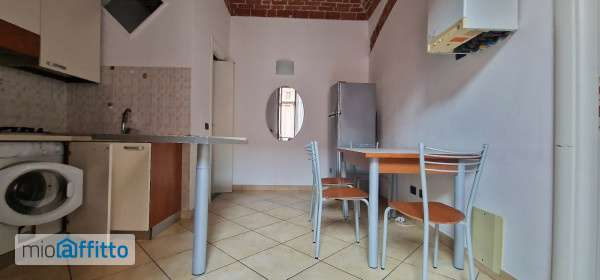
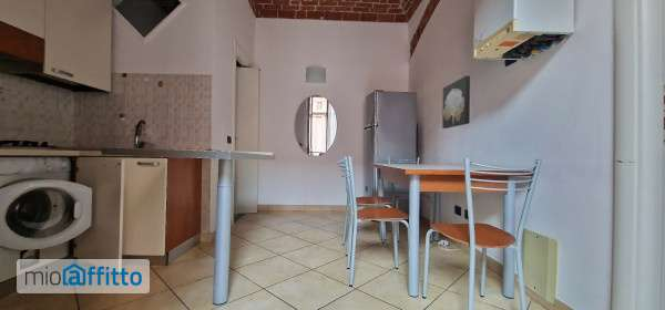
+ wall art [441,75,471,130]
